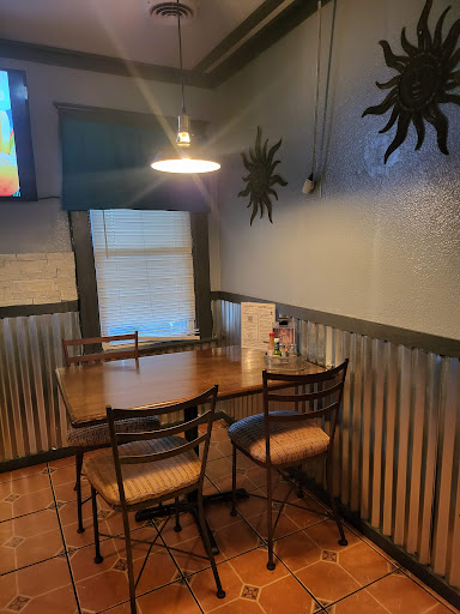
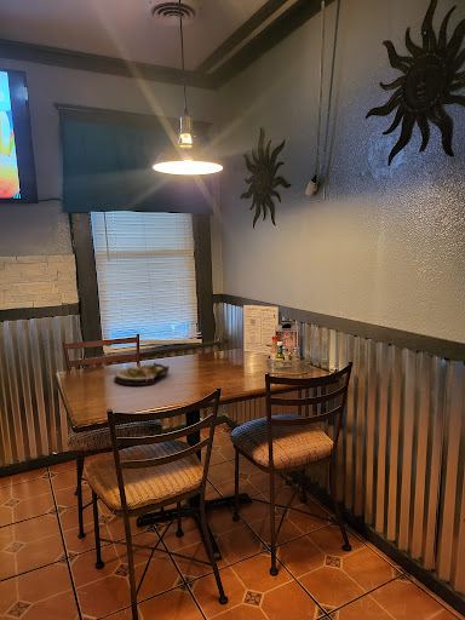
+ salad plate [113,361,171,386]
